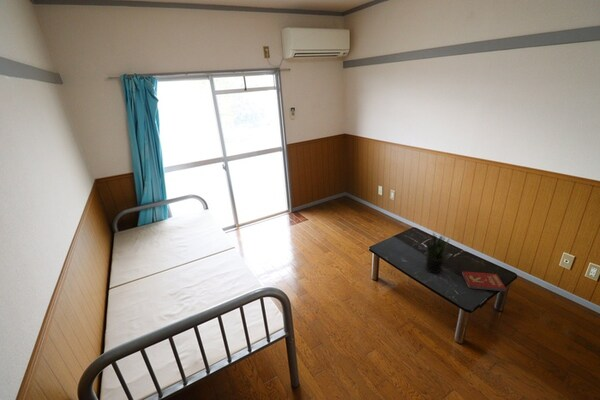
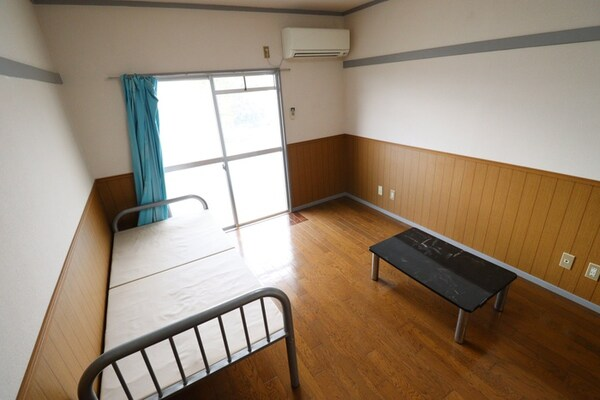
- potted plant [425,231,450,274]
- book [461,270,507,292]
